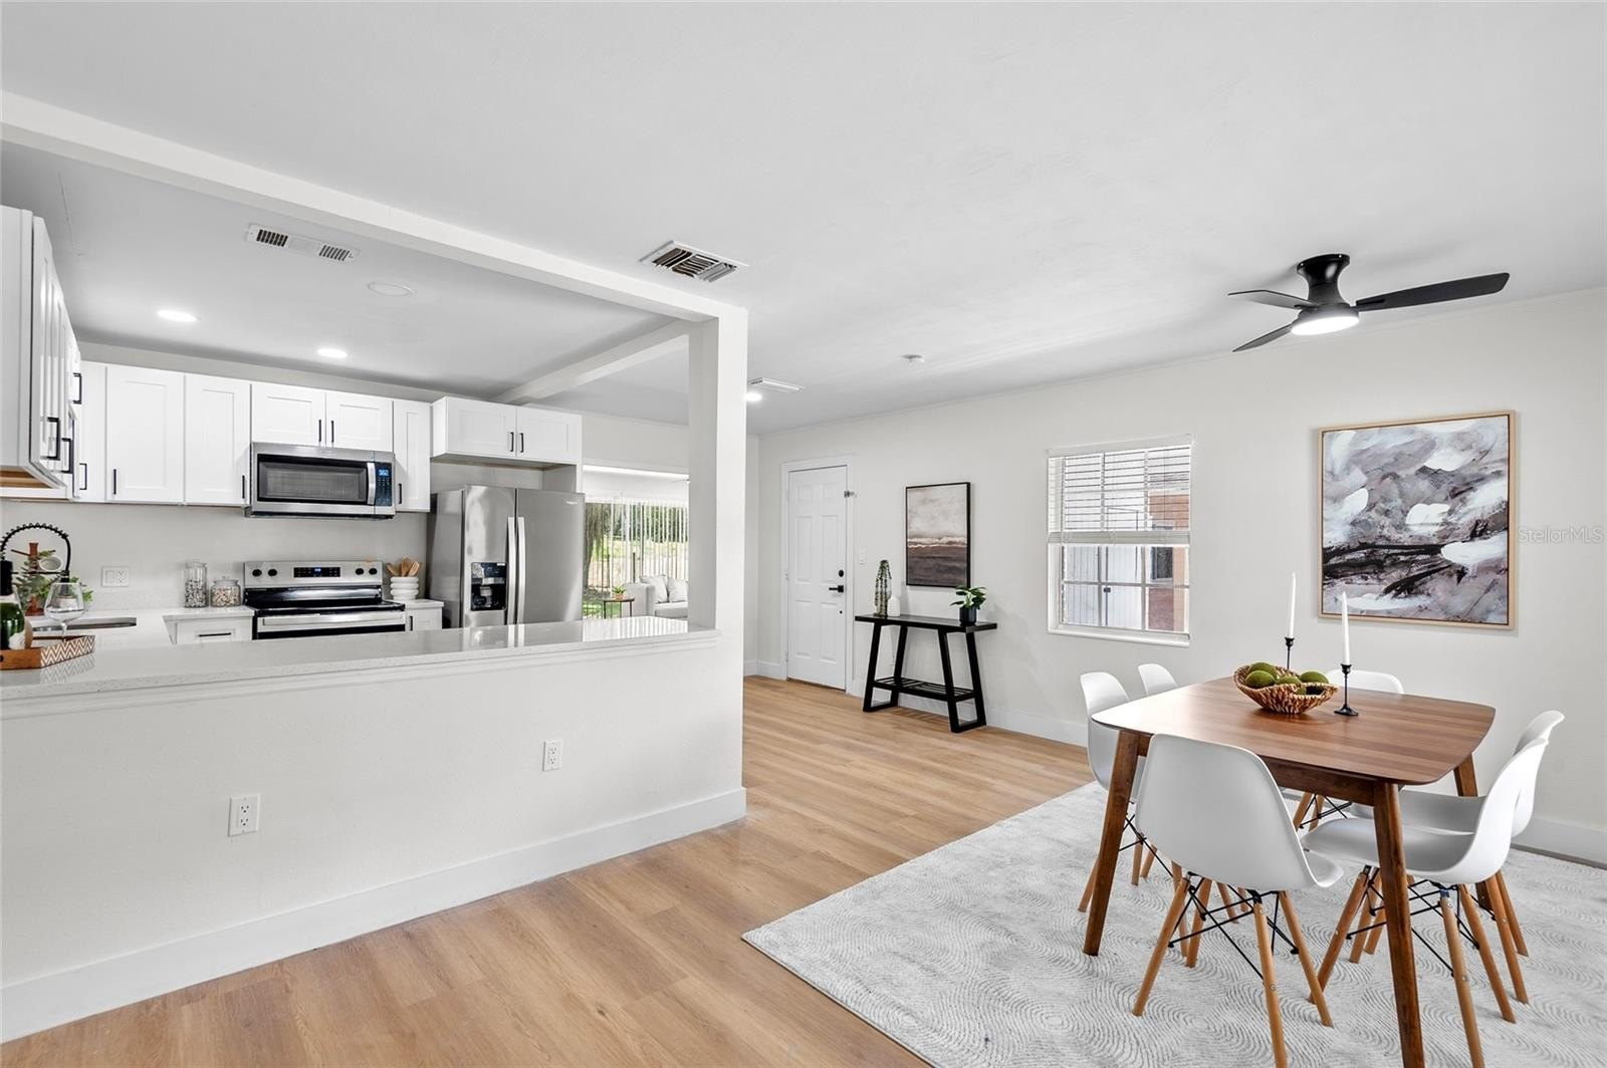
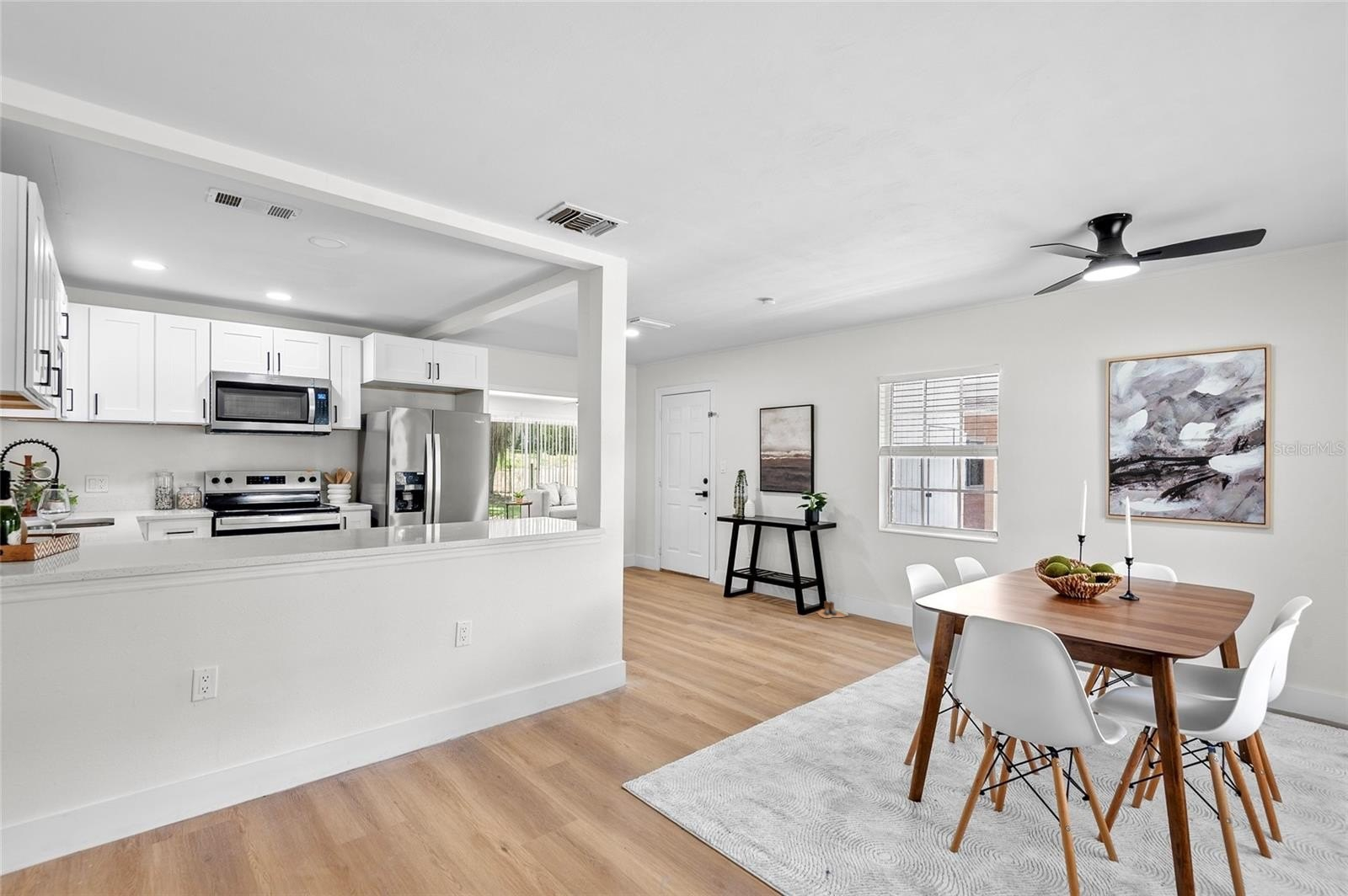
+ boots [815,600,850,619]
